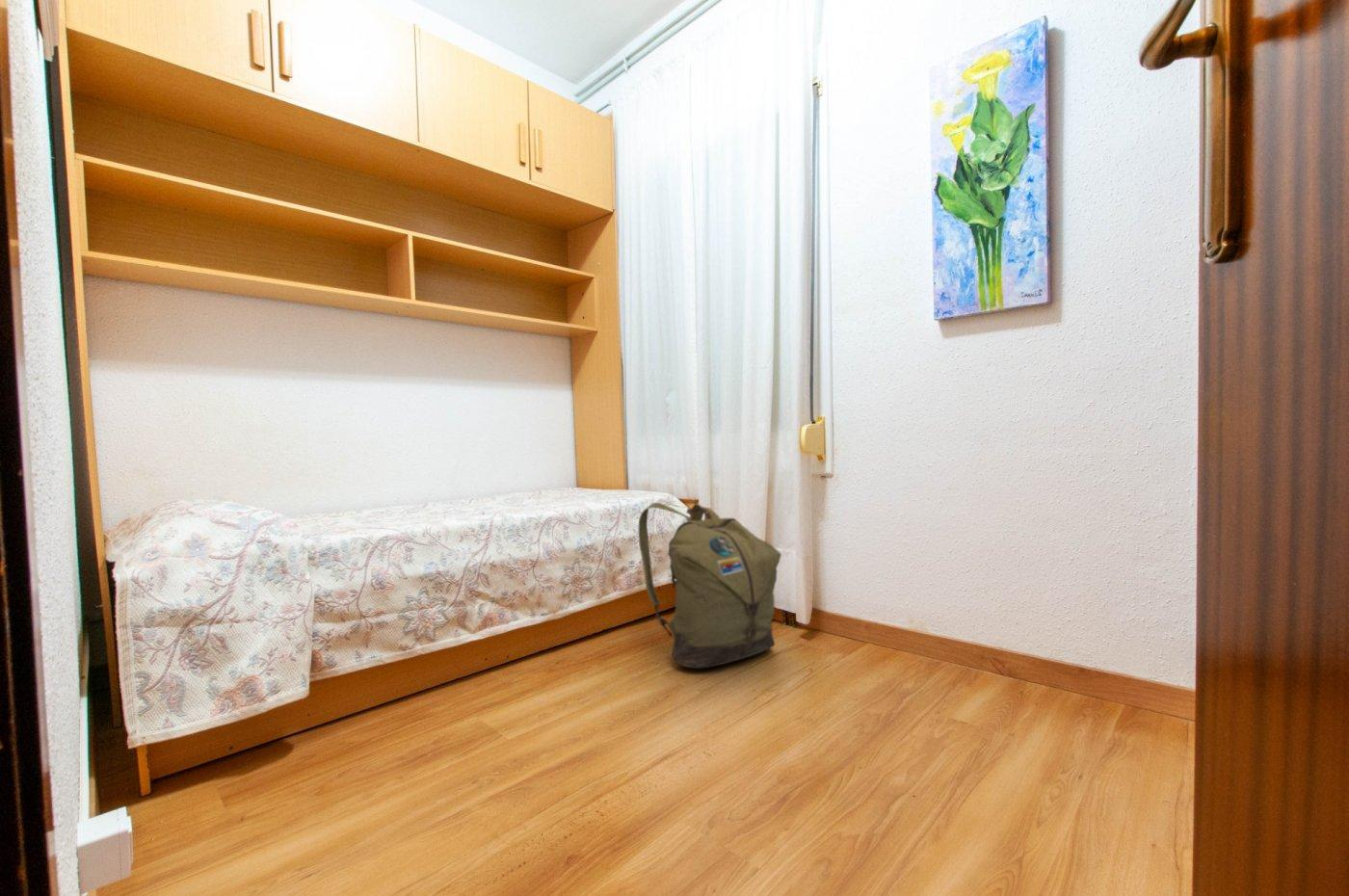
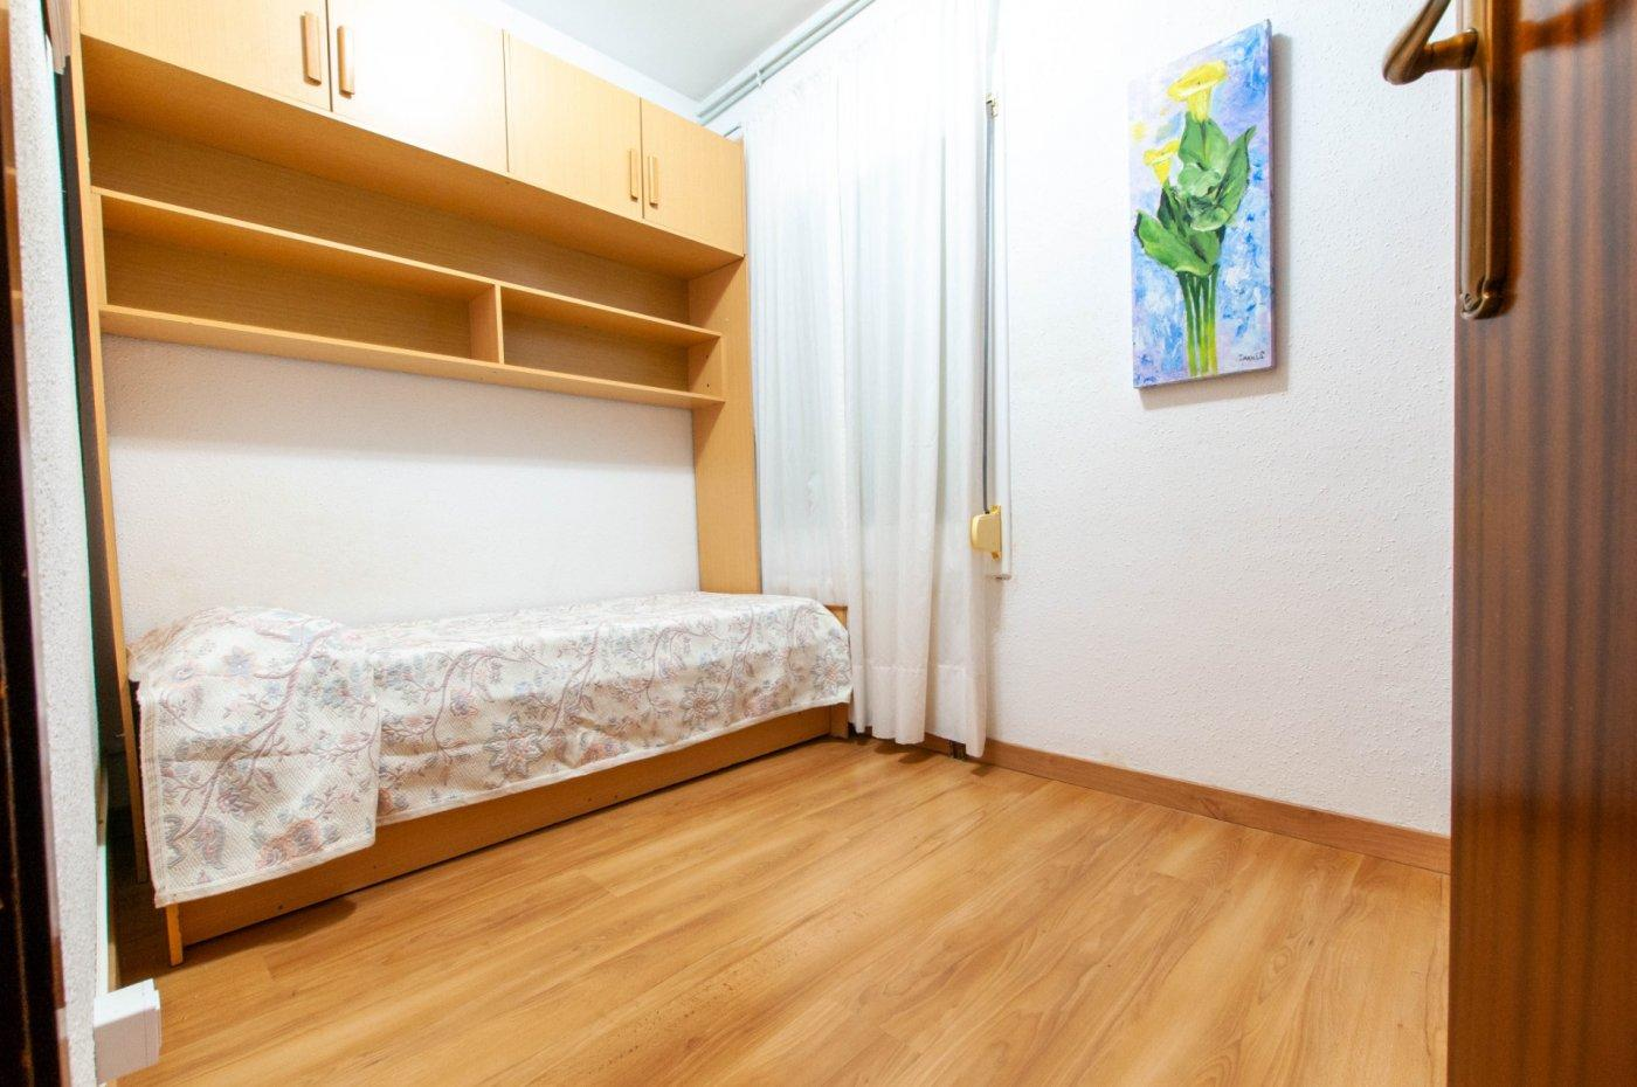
- backpack [638,502,782,670]
